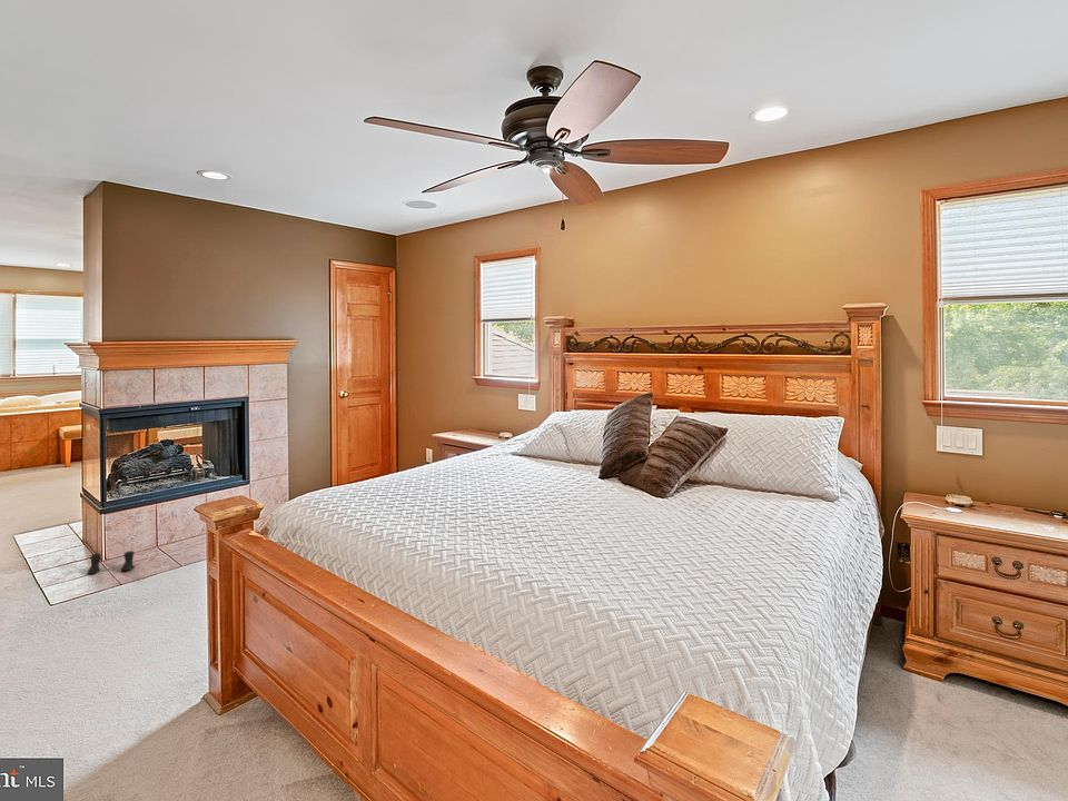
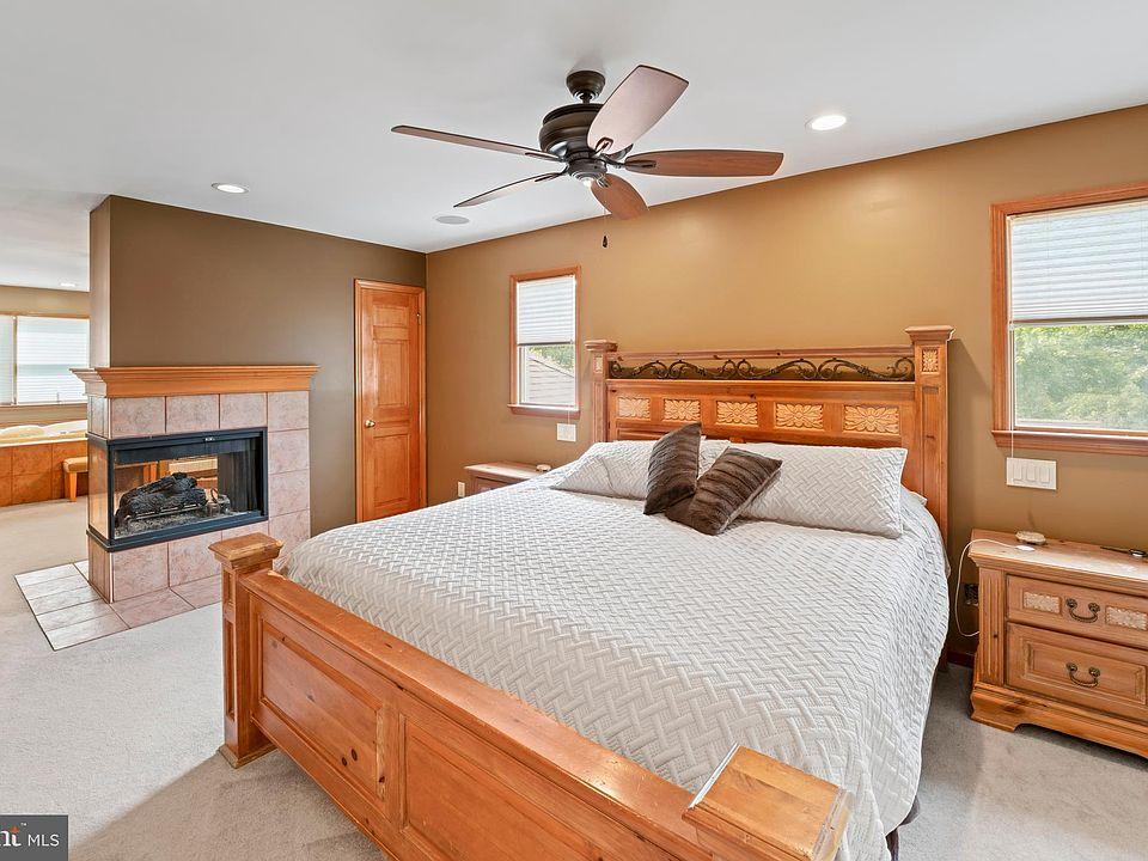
- boots [86,550,136,575]
